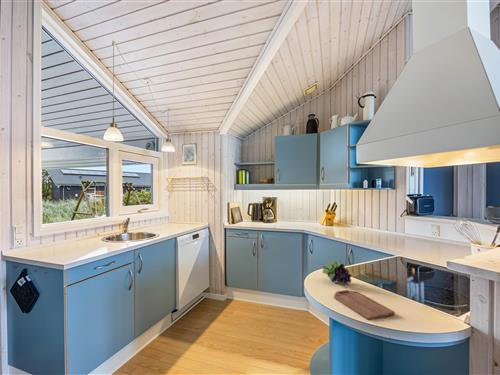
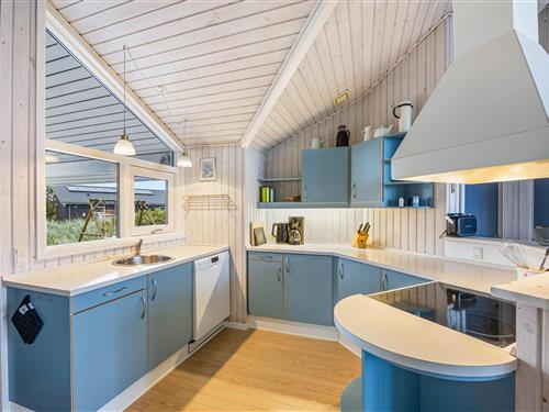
- cutting board [333,289,396,321]
- fruit [321,260,352,284]
